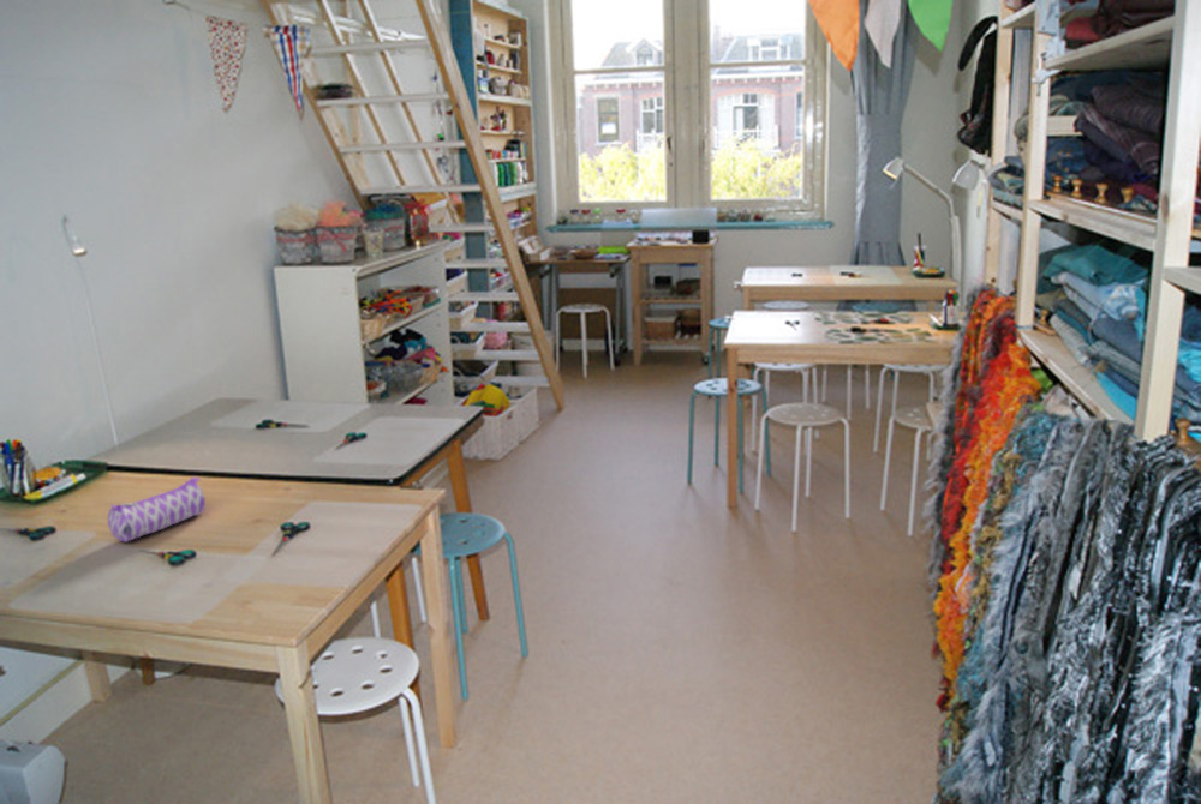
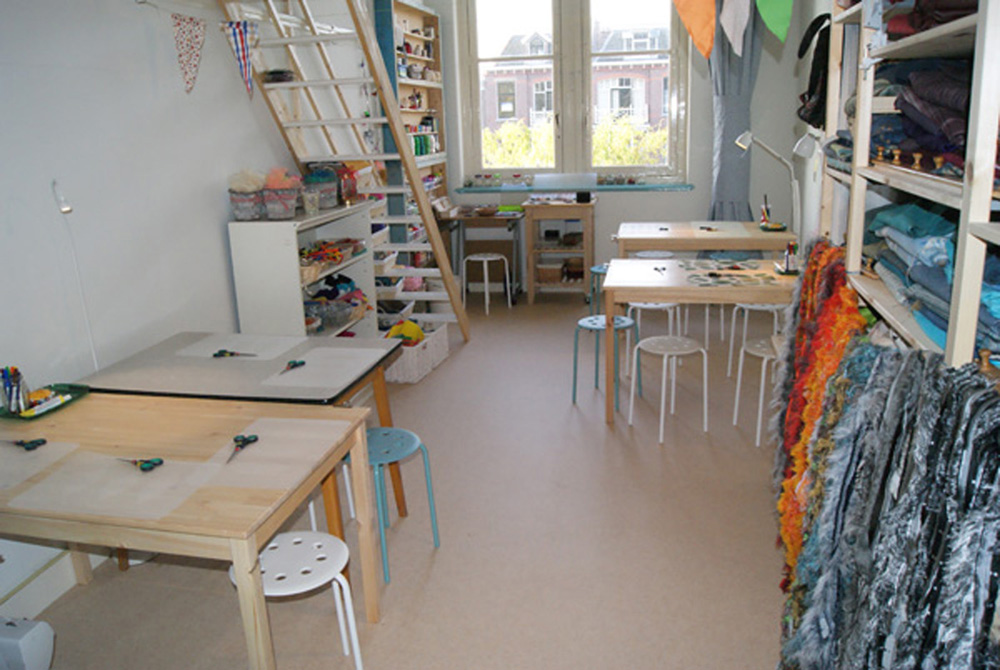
- pencil case [107,476,207,544]
